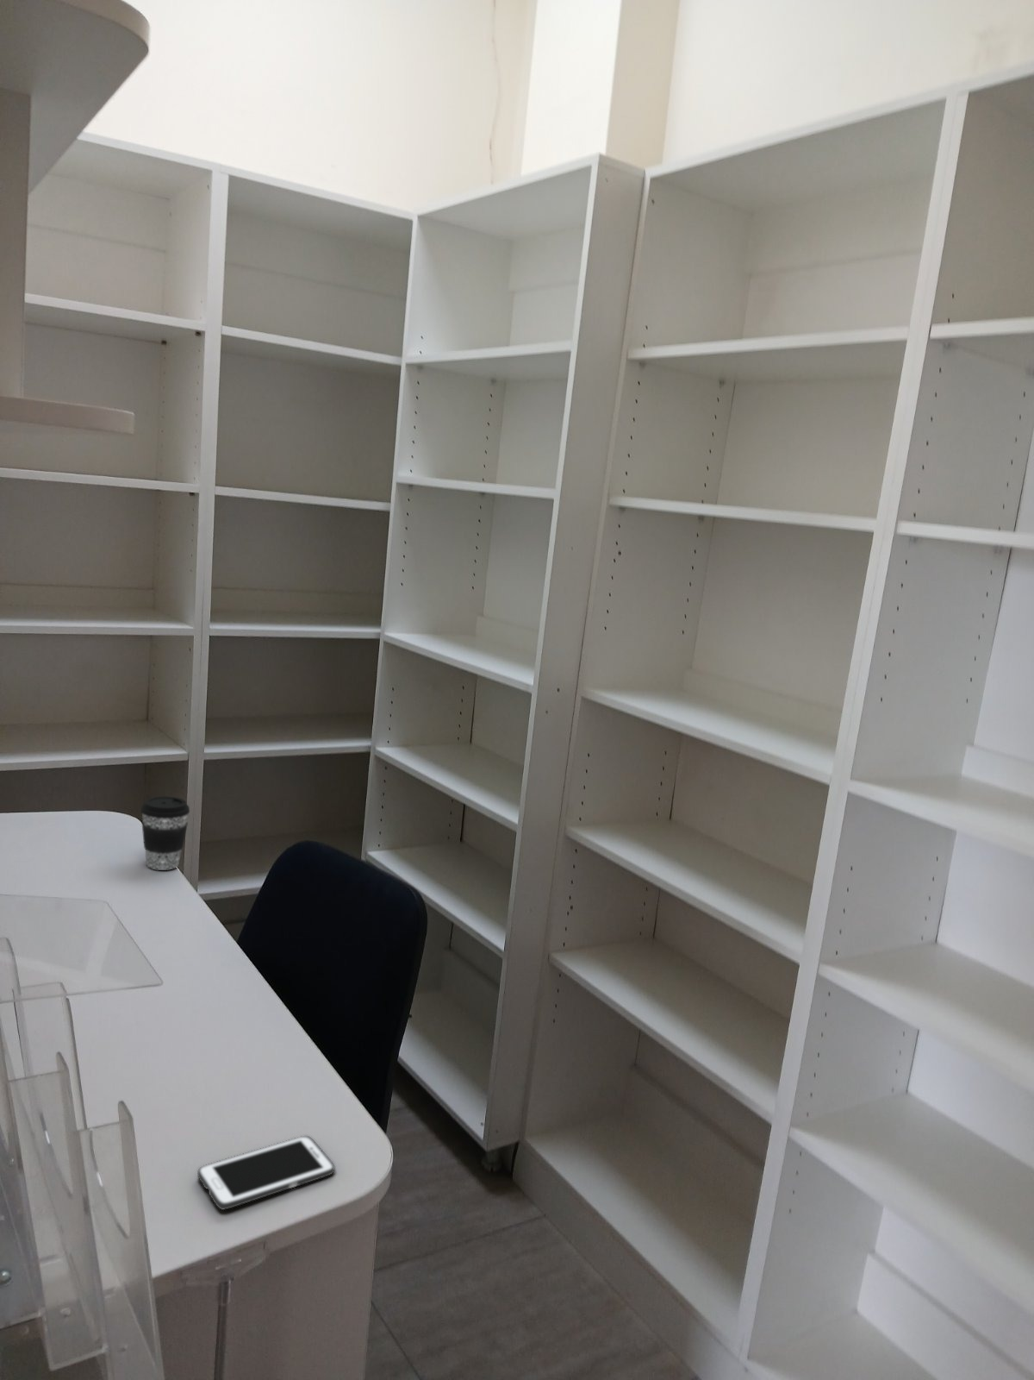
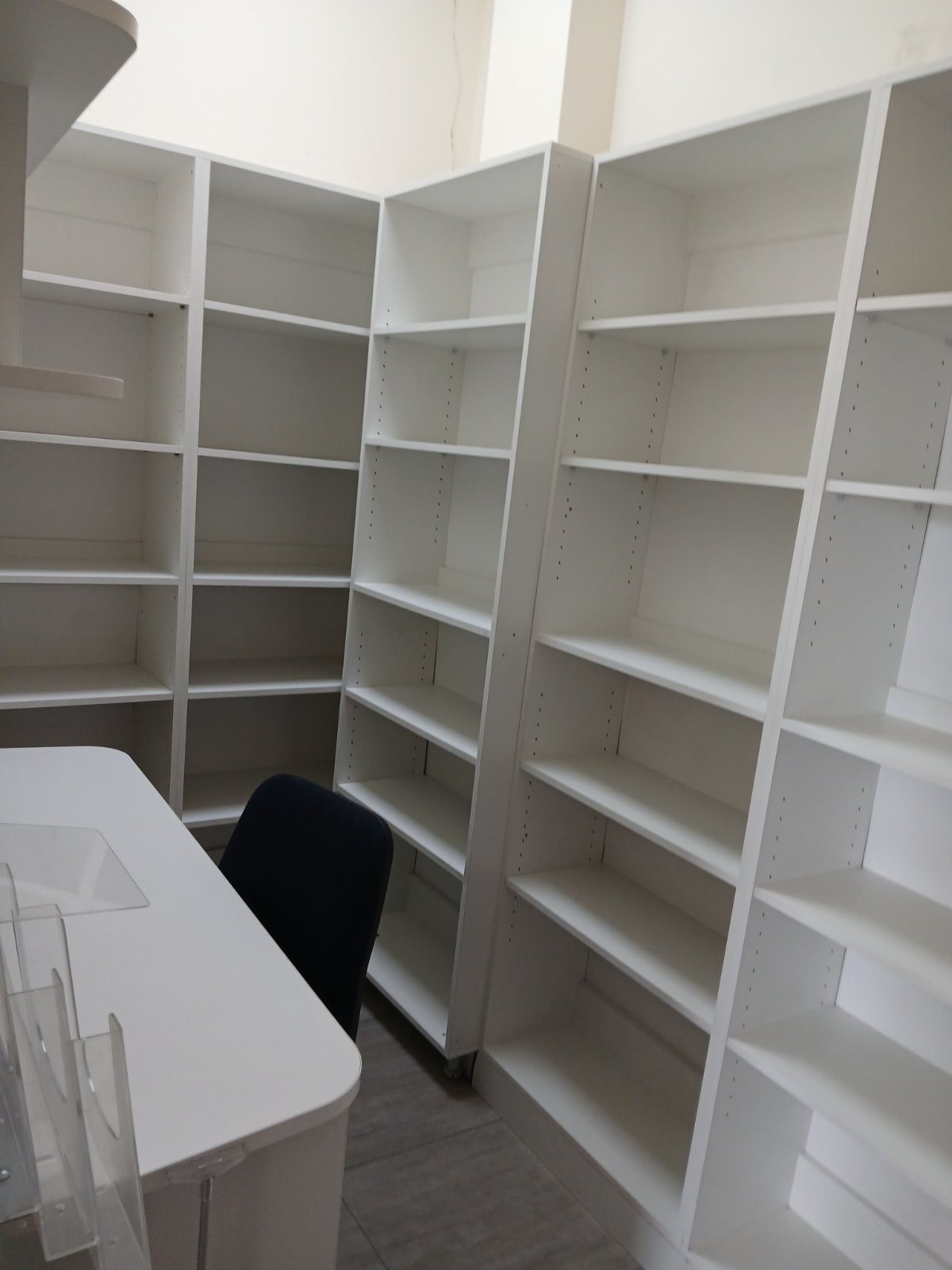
- cell phone [197,1136,336,1210]
- coffee cup [140,795,190,871]
